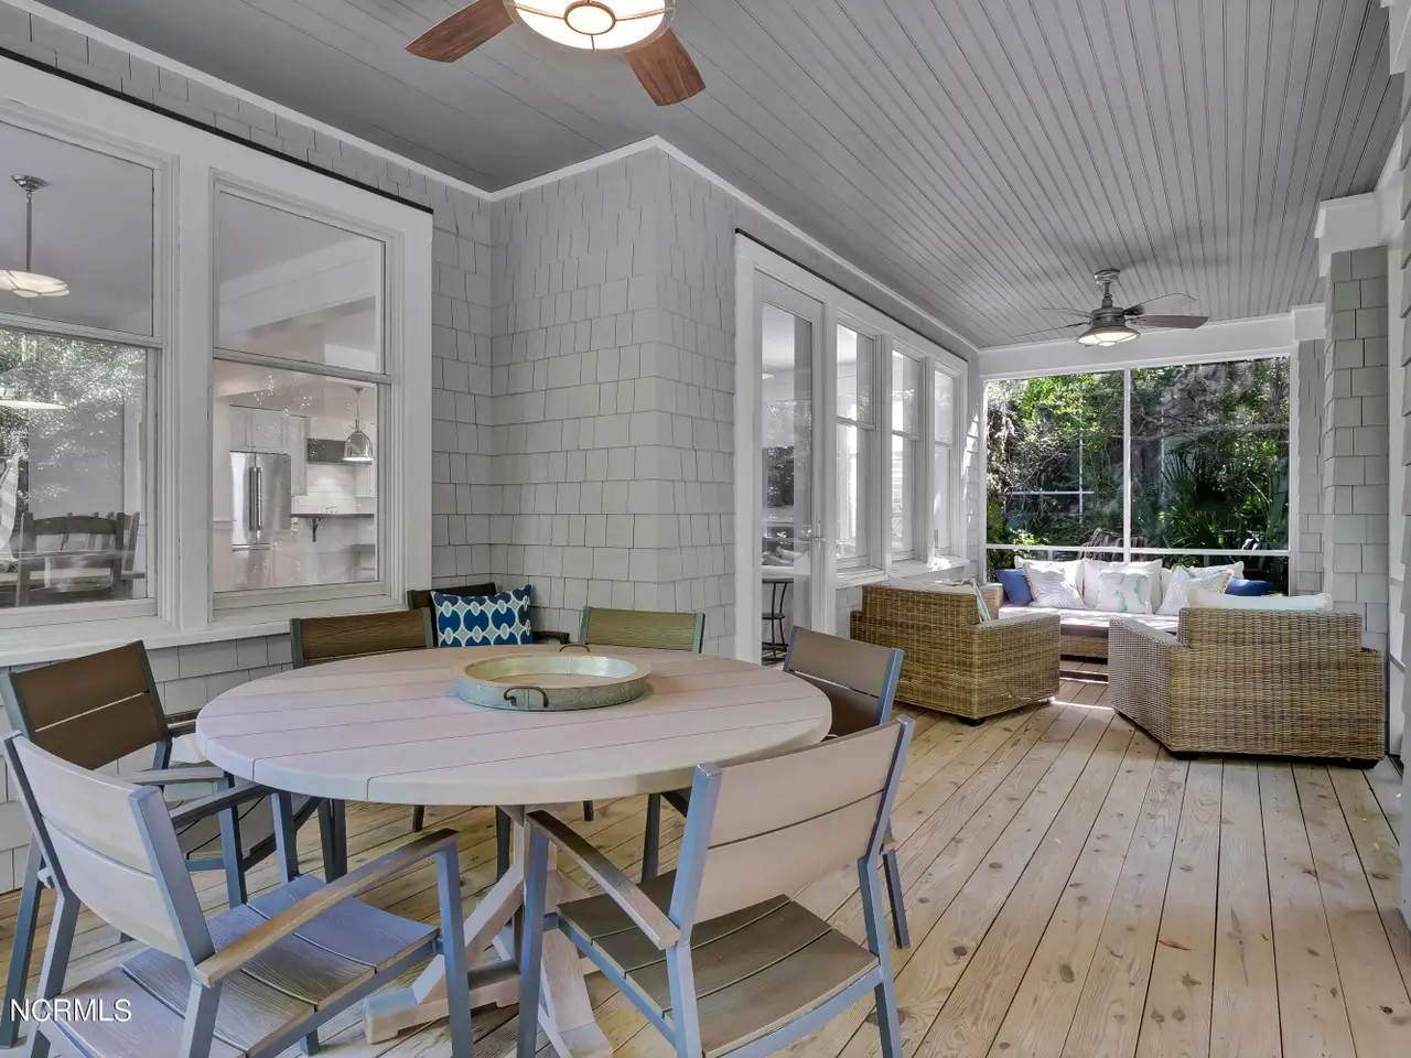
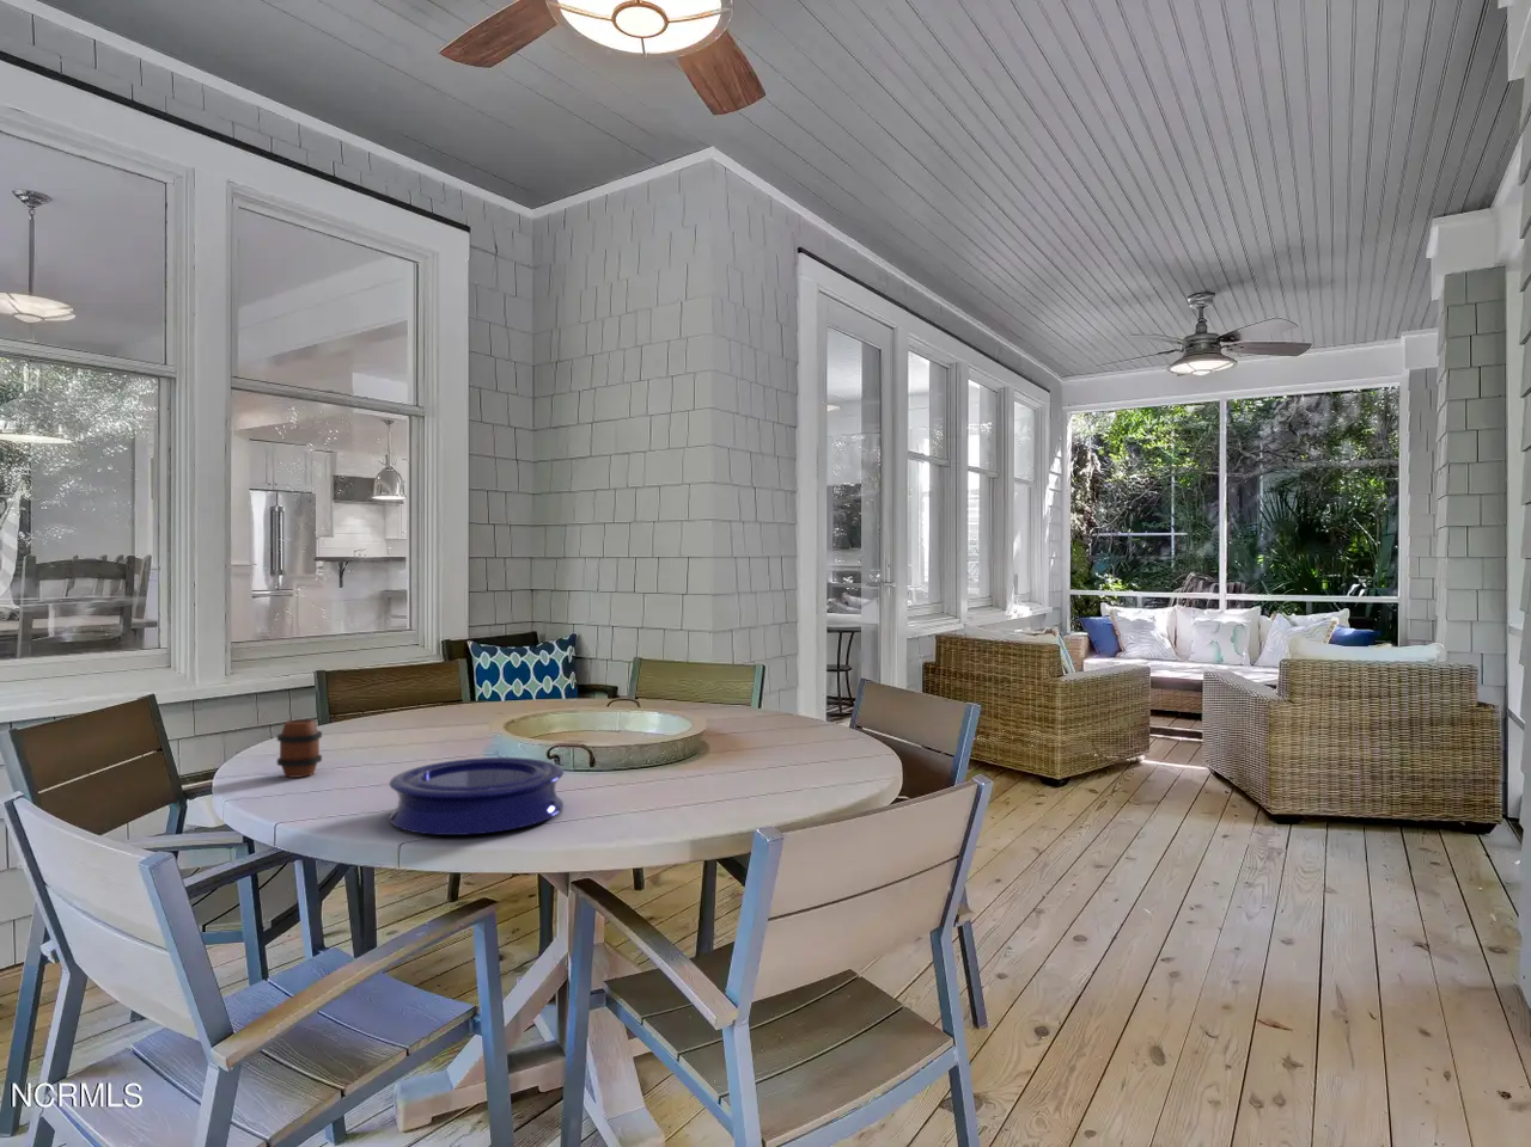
+ plate [387,757,564,836]
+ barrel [276,718,323,780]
